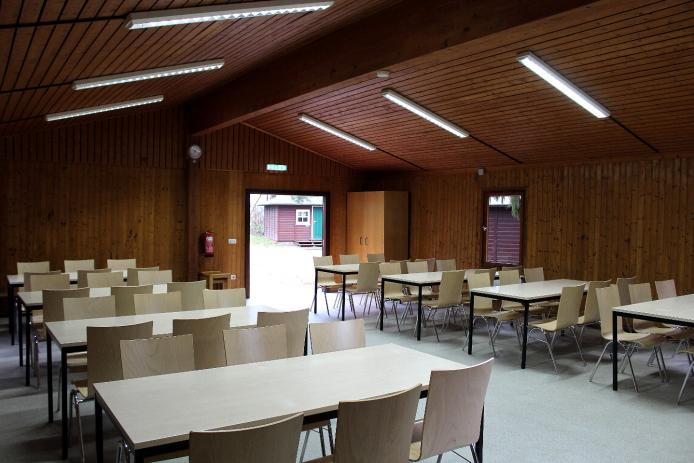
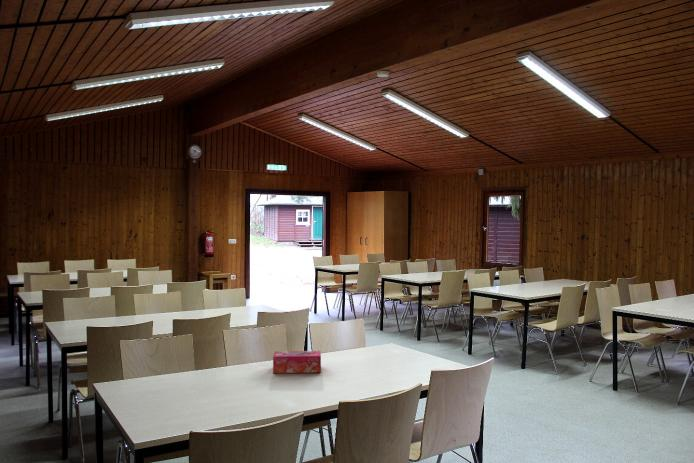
+ tissue box [272,350,322,374]
